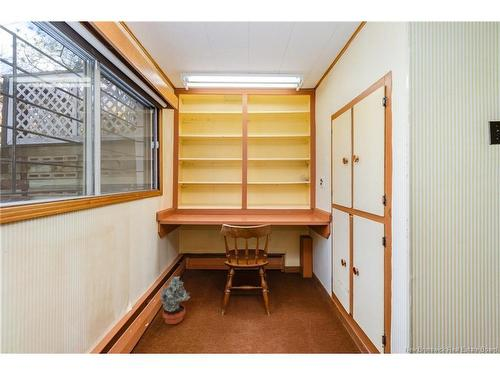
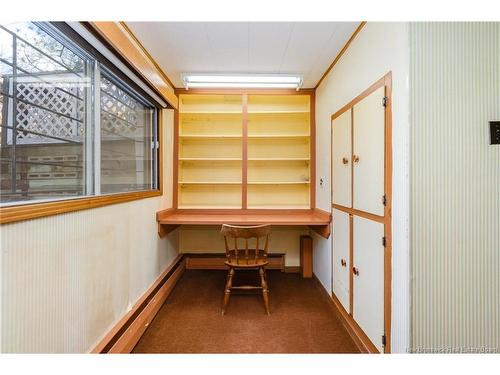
- potted plant [158,276,191,325]
